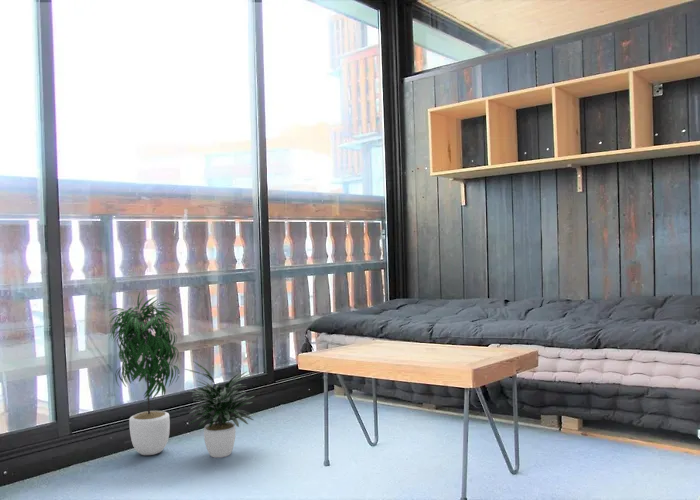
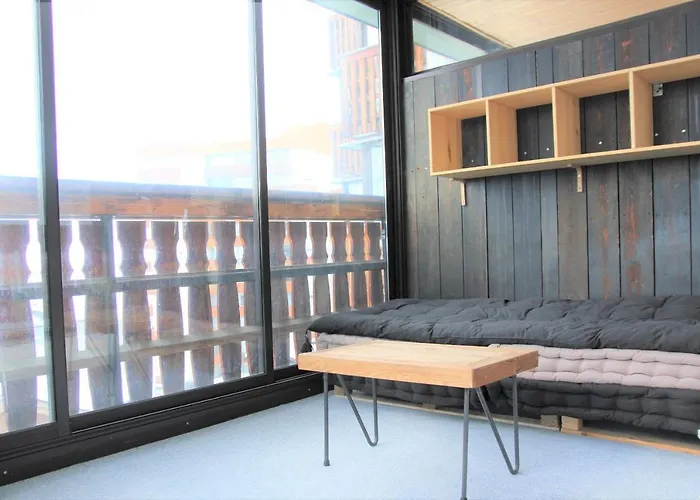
- potted plant [107,292,256,459]
